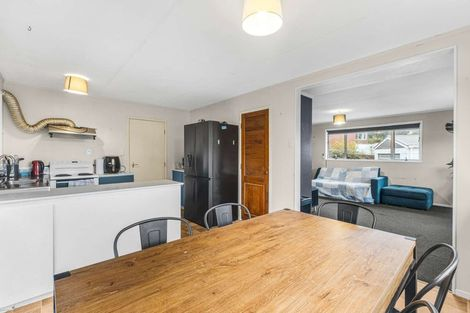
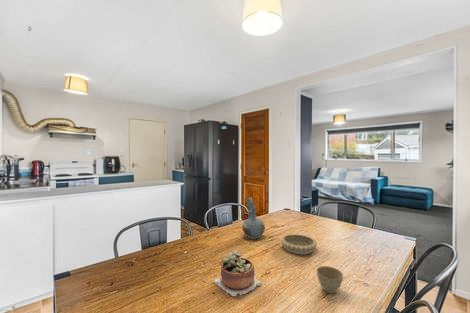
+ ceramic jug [241,197,266,240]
+ succulent plant [212,249,263,297]
+ decorative bowl [280,233,318,255]
+ flower pot [315,265,344,294]
